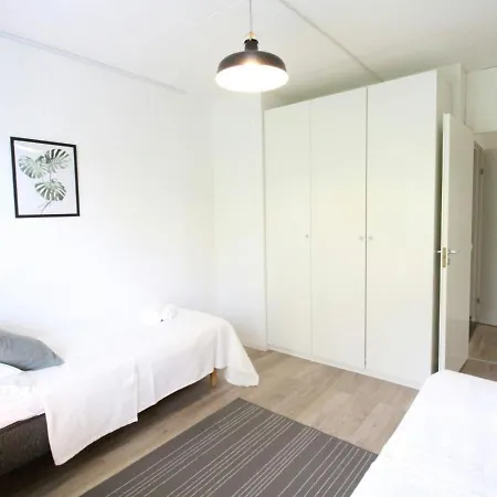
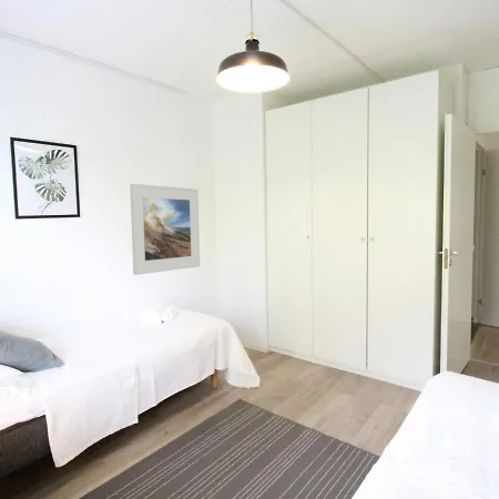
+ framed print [129,183,201,276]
